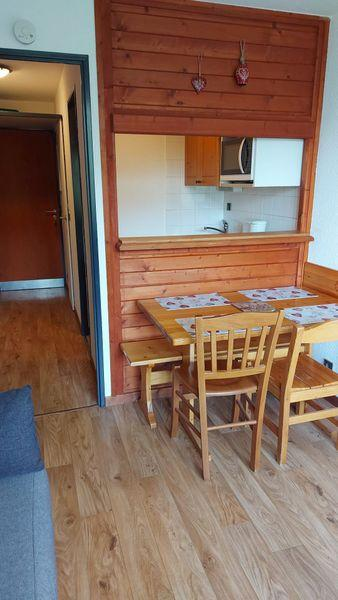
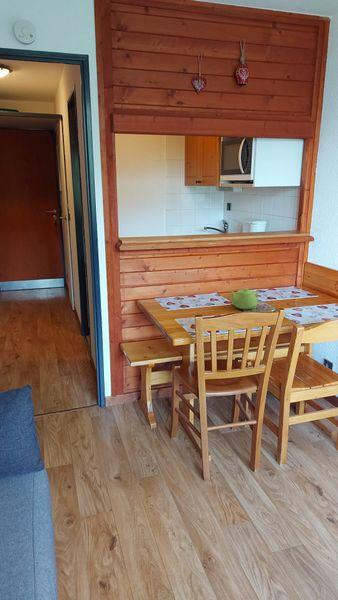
+ teapot [229,287,260,311]
